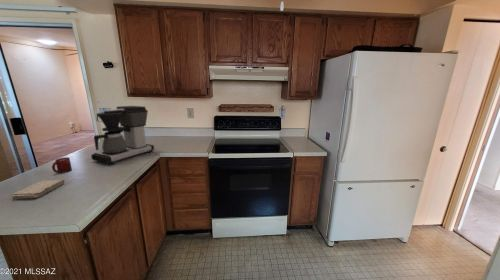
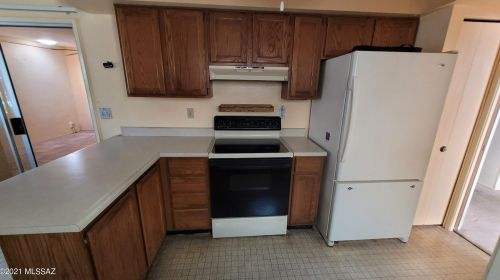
- cup [51,156,73,174]
- washcloth [10,179,66,200]
- coffee maker [90,105,155,165]
